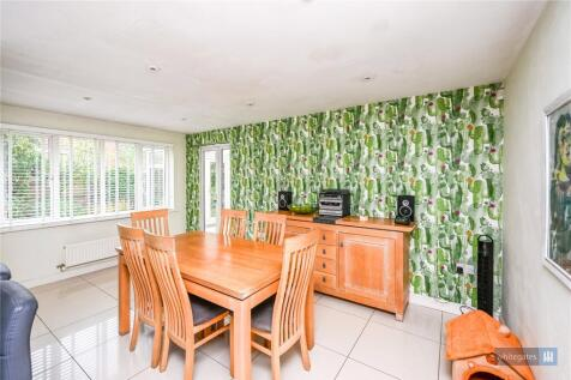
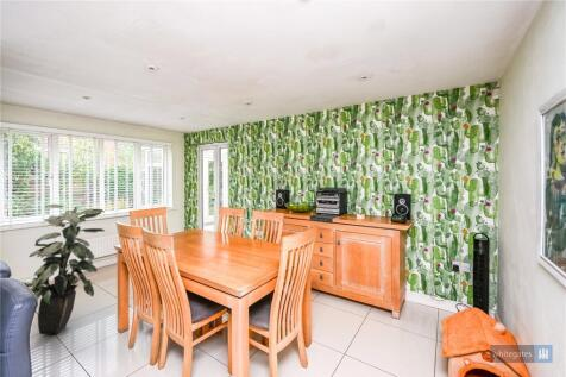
+ indoor plant [20,203,106,335]
